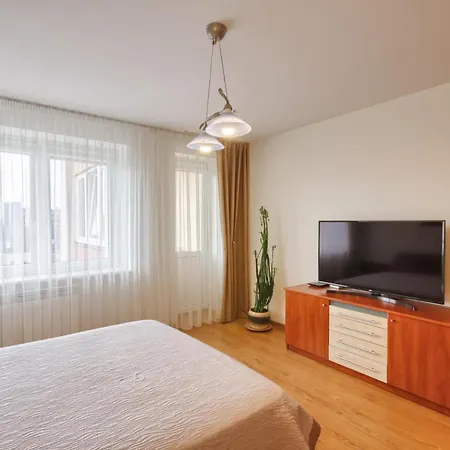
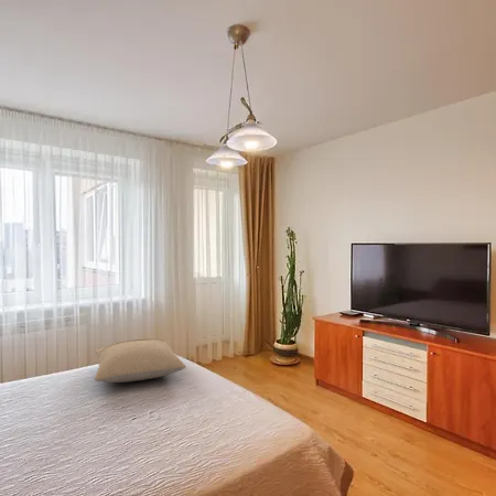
+ pillow [94,337,187,384]
